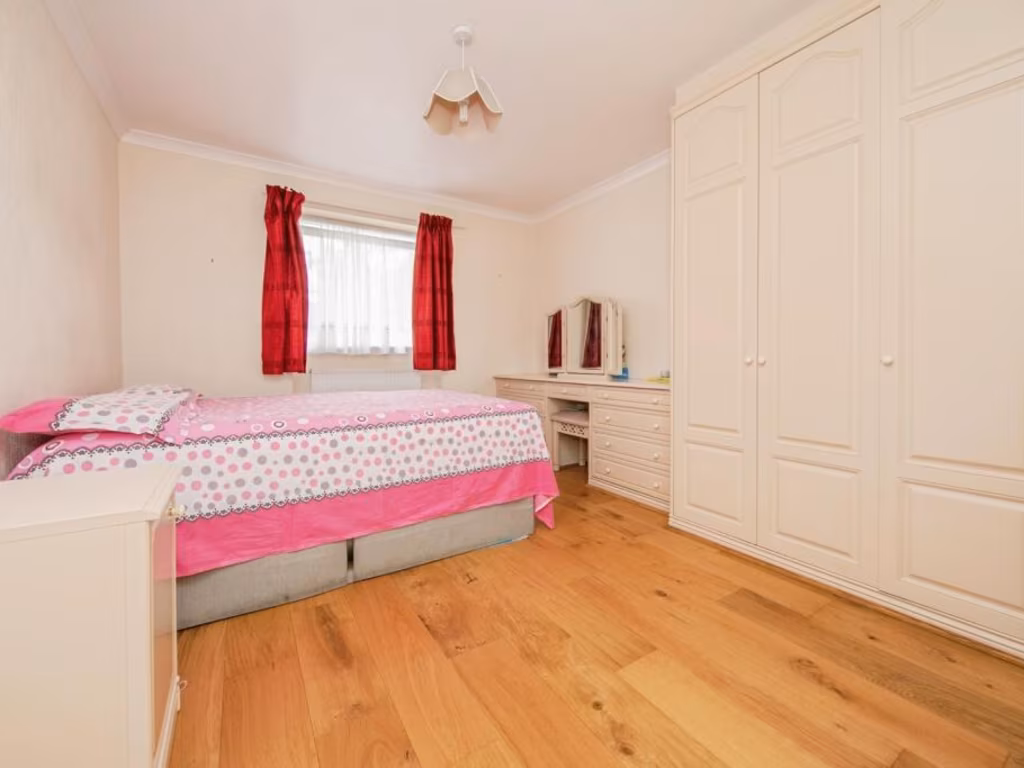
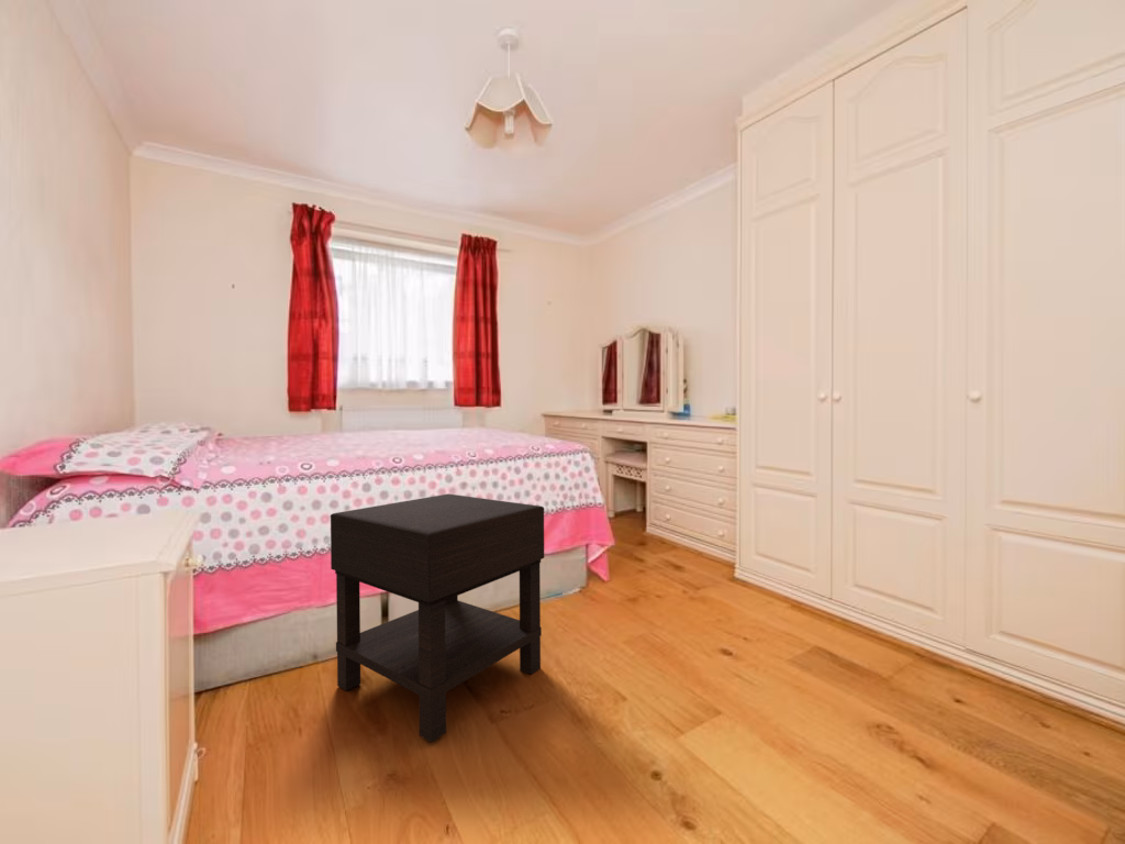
+ nightstand [330,492,545,743]
